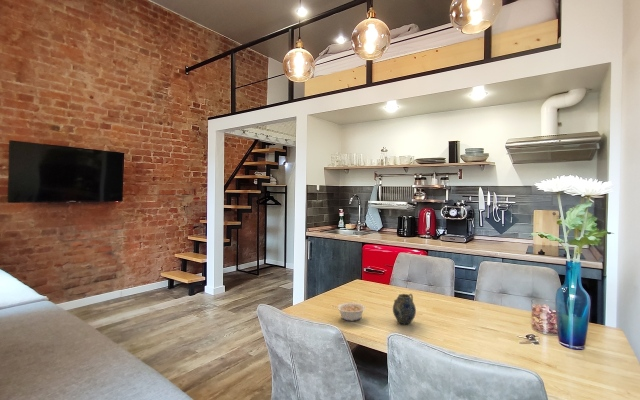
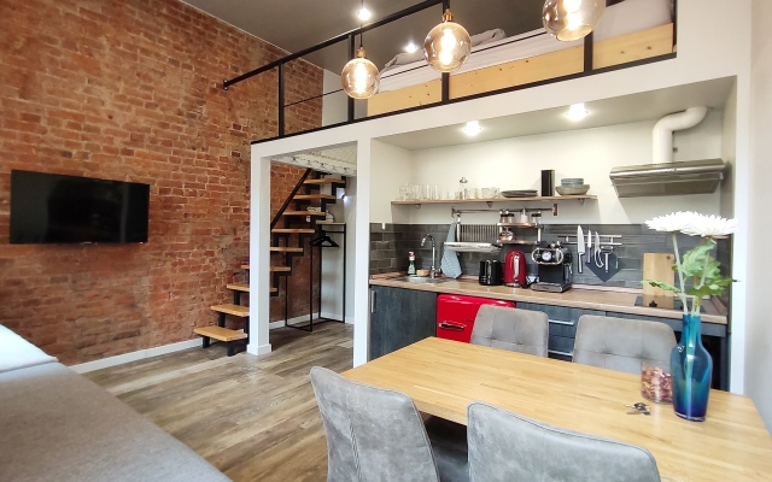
- teapot [392,293,417,325]
- legume [330,302,367,322]
